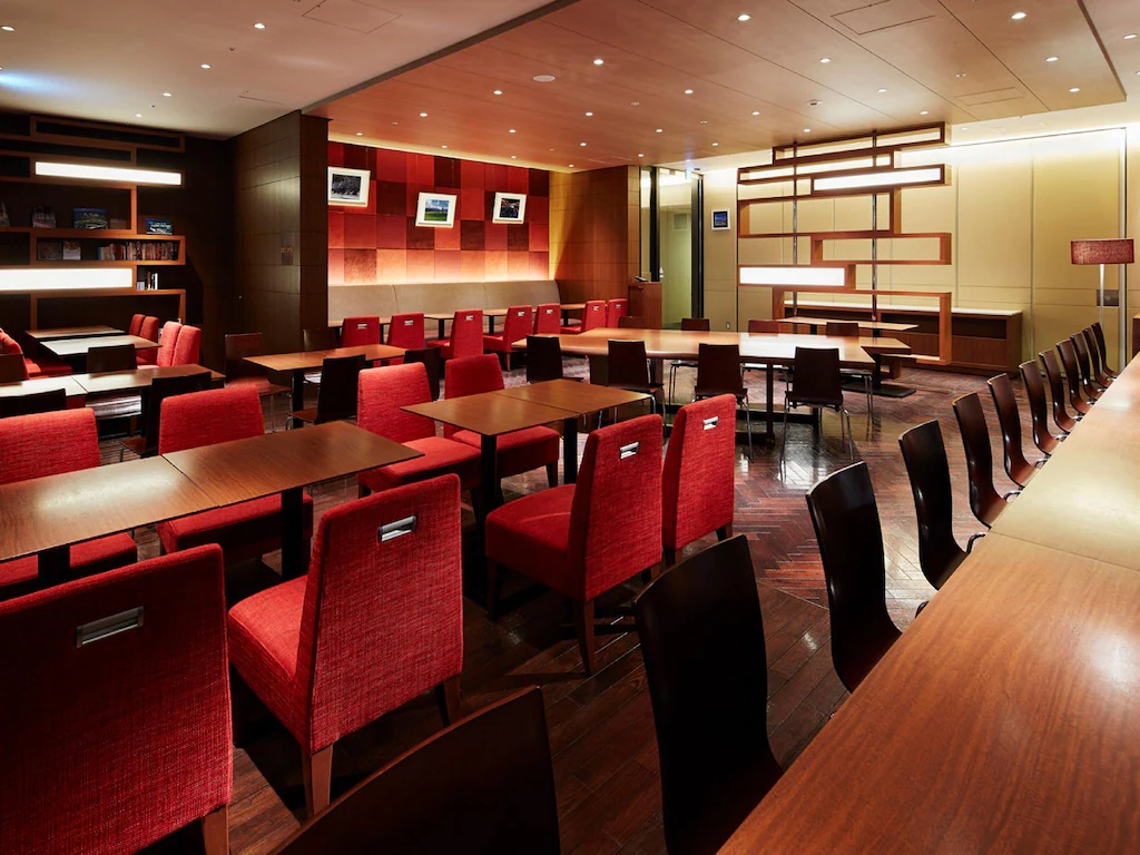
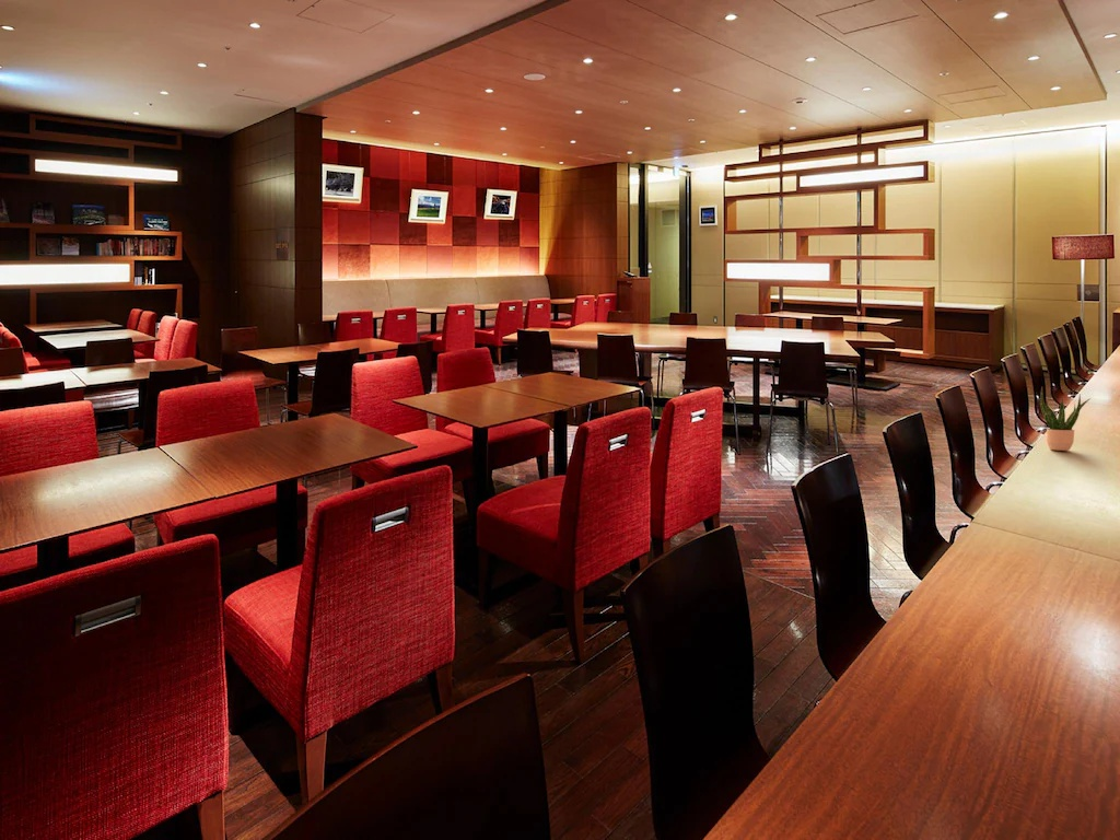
+ potted plant [1039,386,1092,452]
